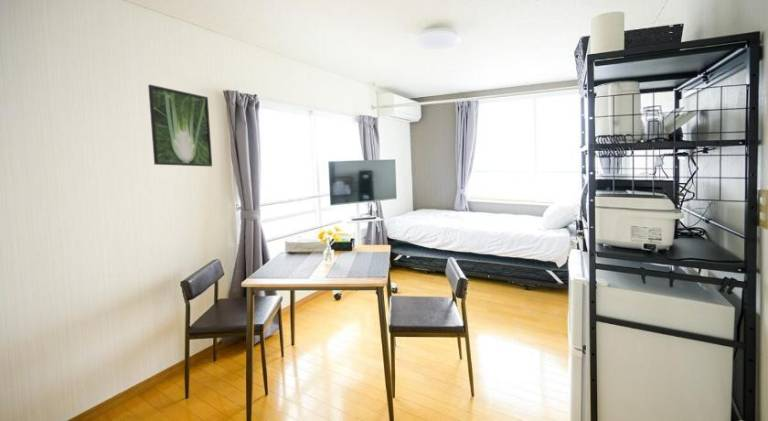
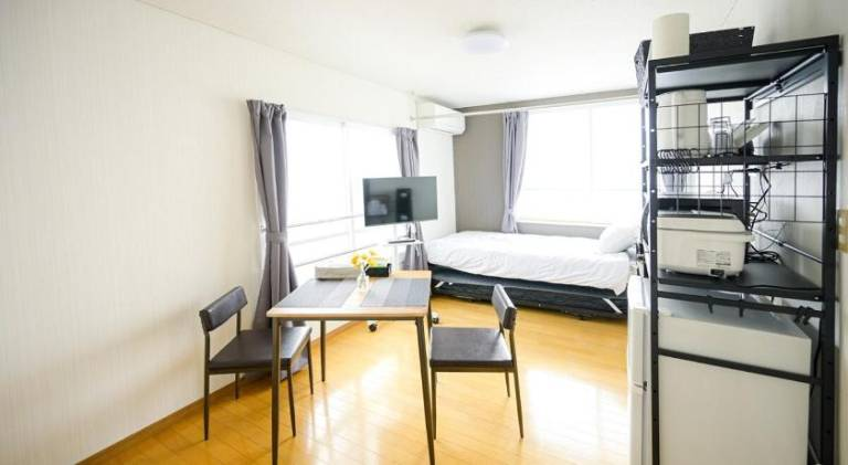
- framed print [147,84,213,167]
